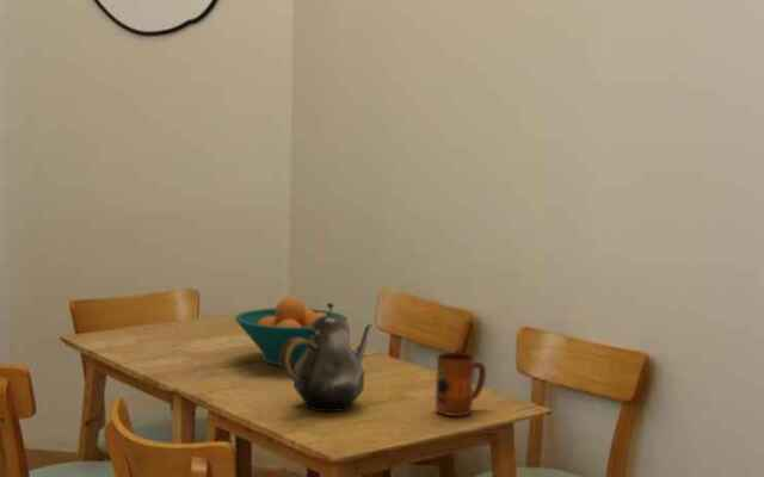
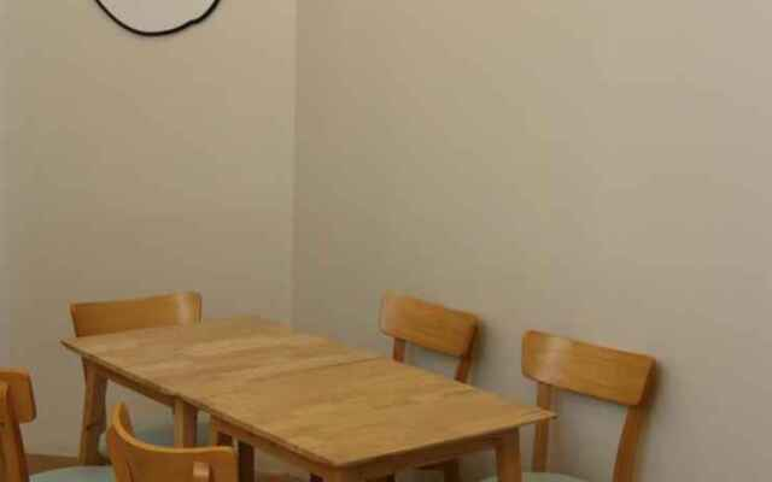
- teapot [279,301,374,413]
- mug [435,352,487,417]
- fruit bowl [234,296,349,367]
